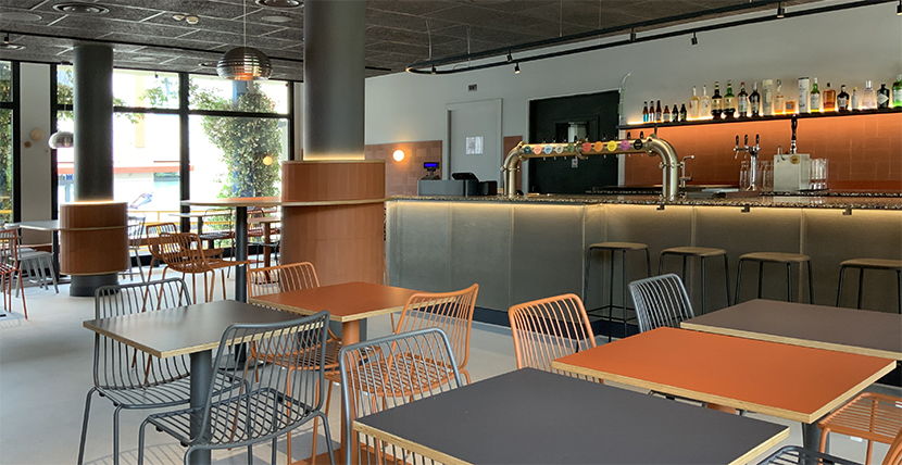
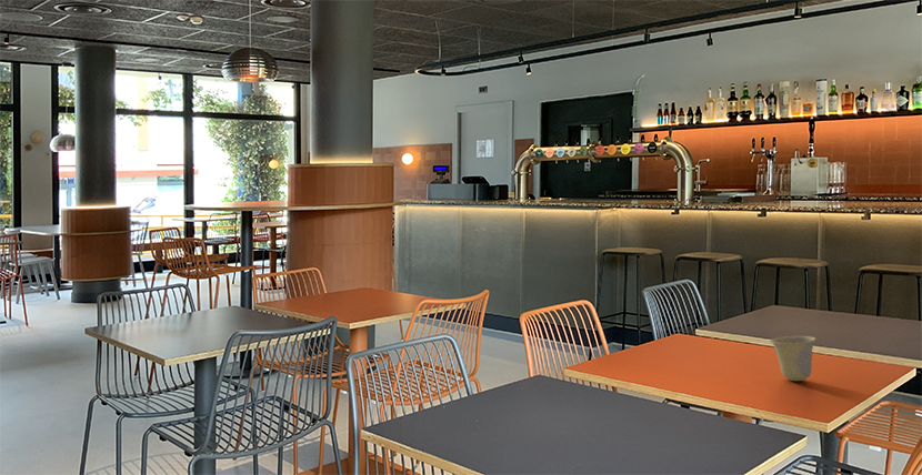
+ cup [769,335,818,382]
